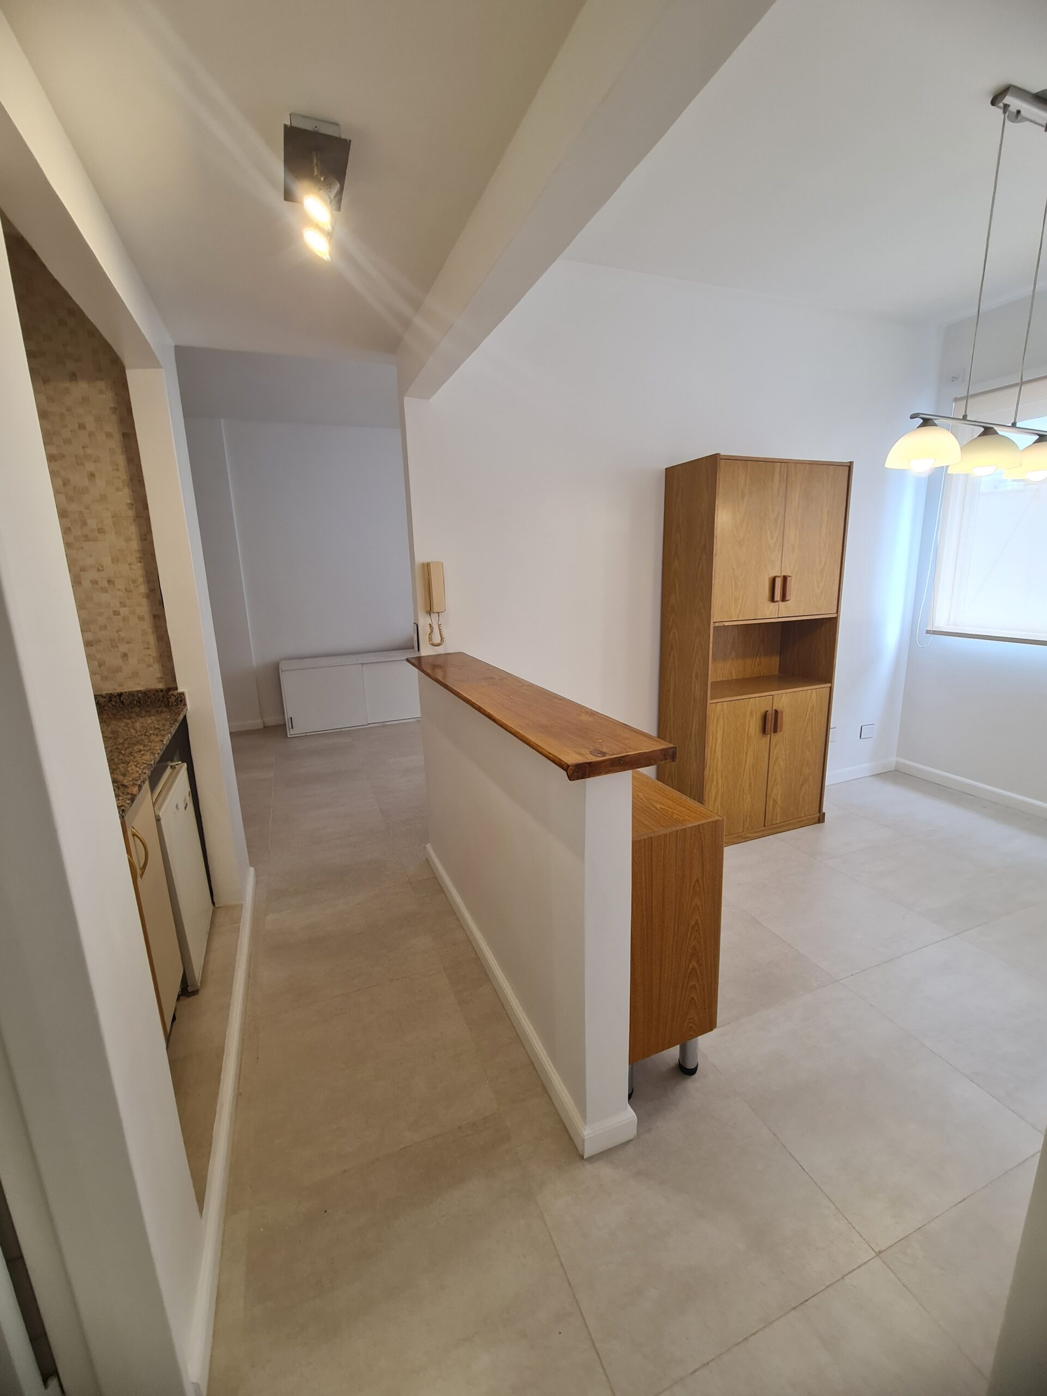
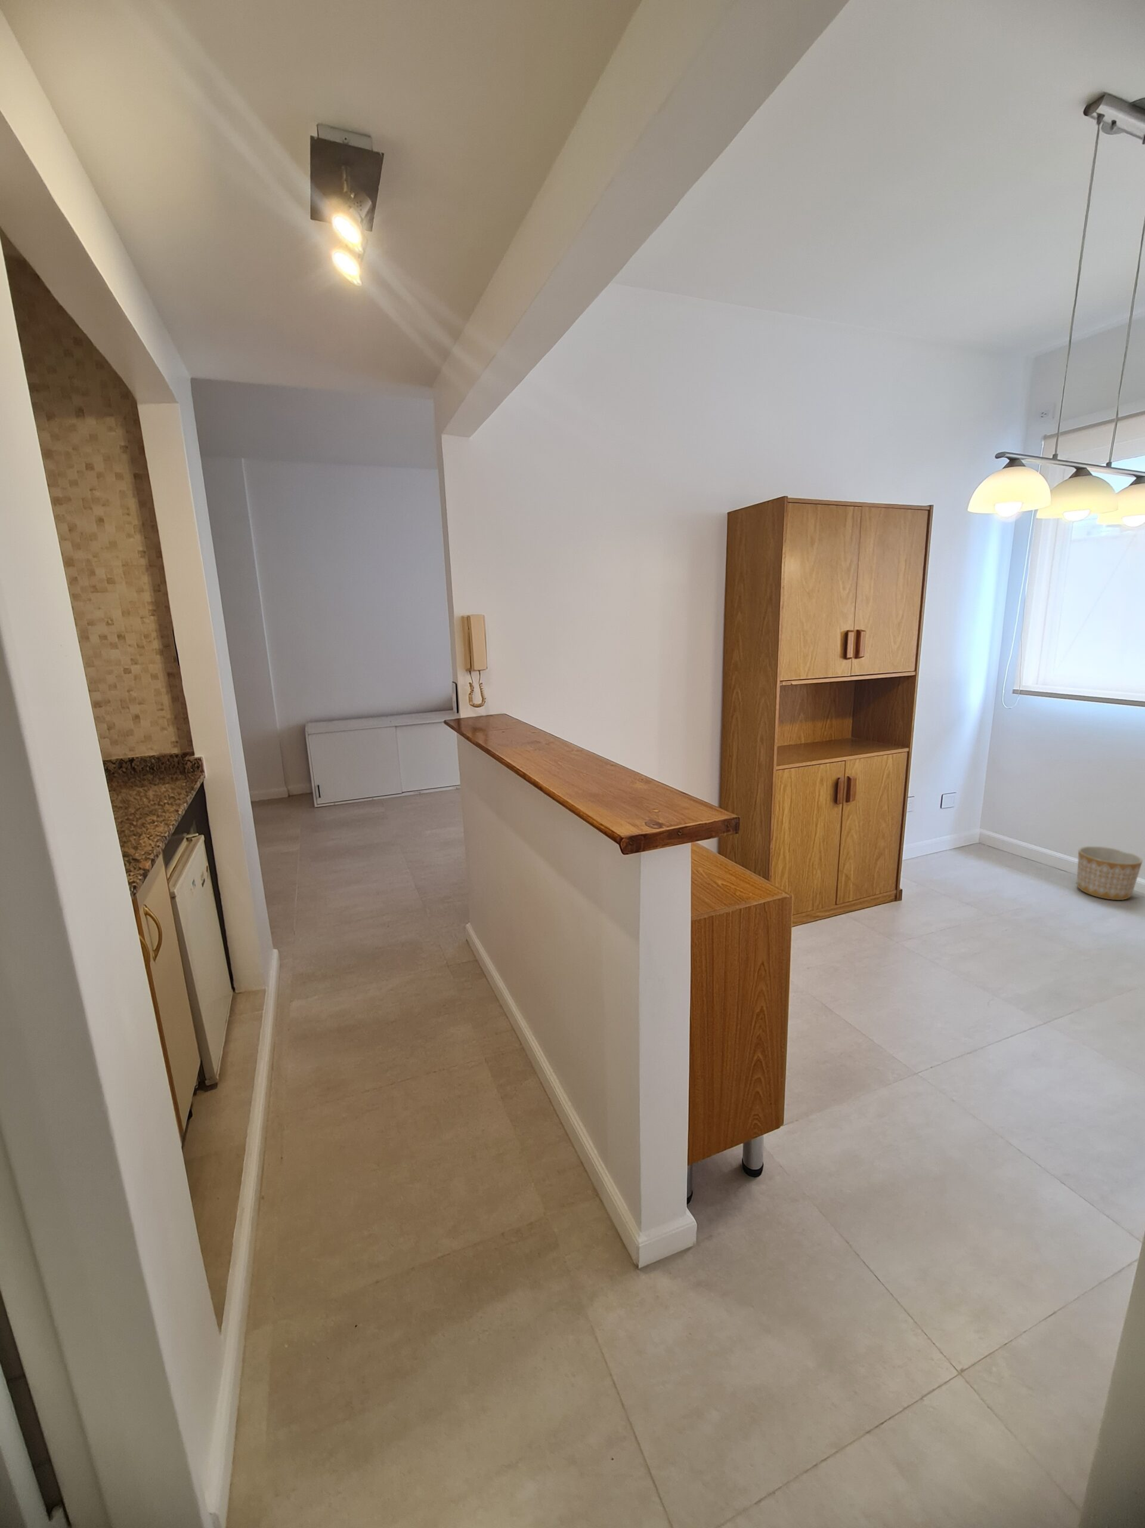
+ planter [1076,846,1144,901]
